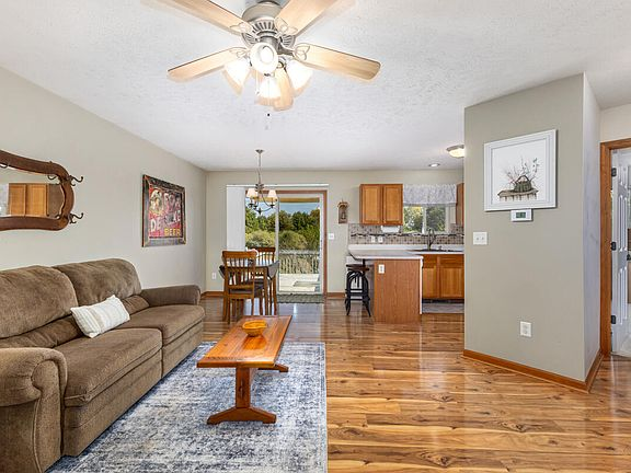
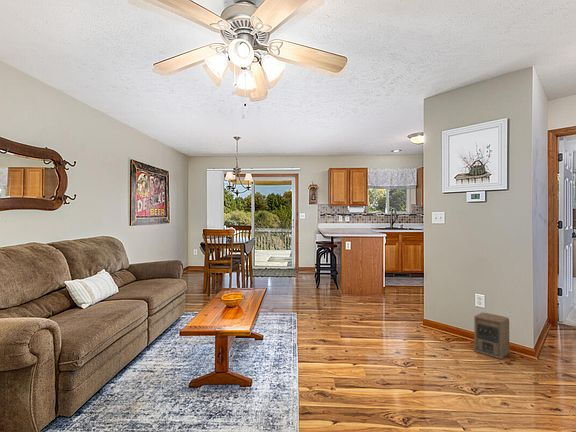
+ speaker [473,311,510,360]
